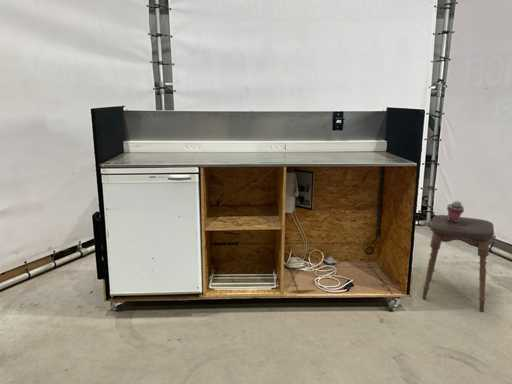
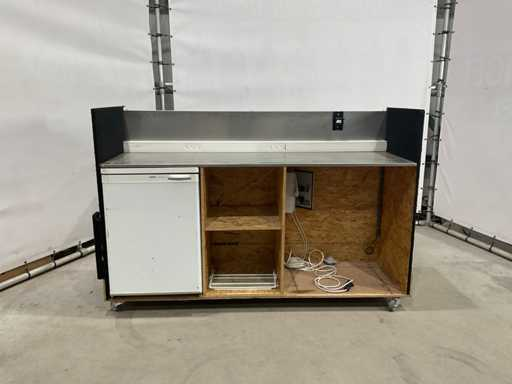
- stool [421,214,495,313]
- potted succulent [446,200,465,222]
